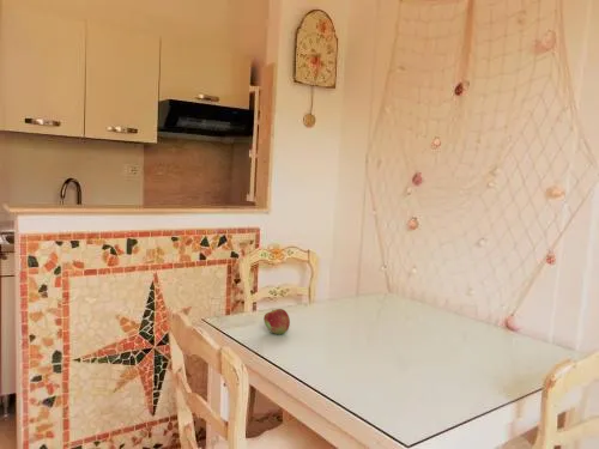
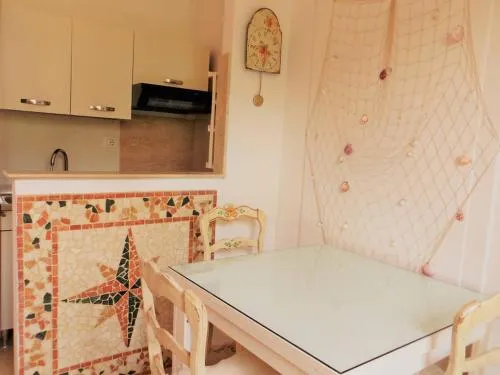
- fruit [262,308,291,335]
